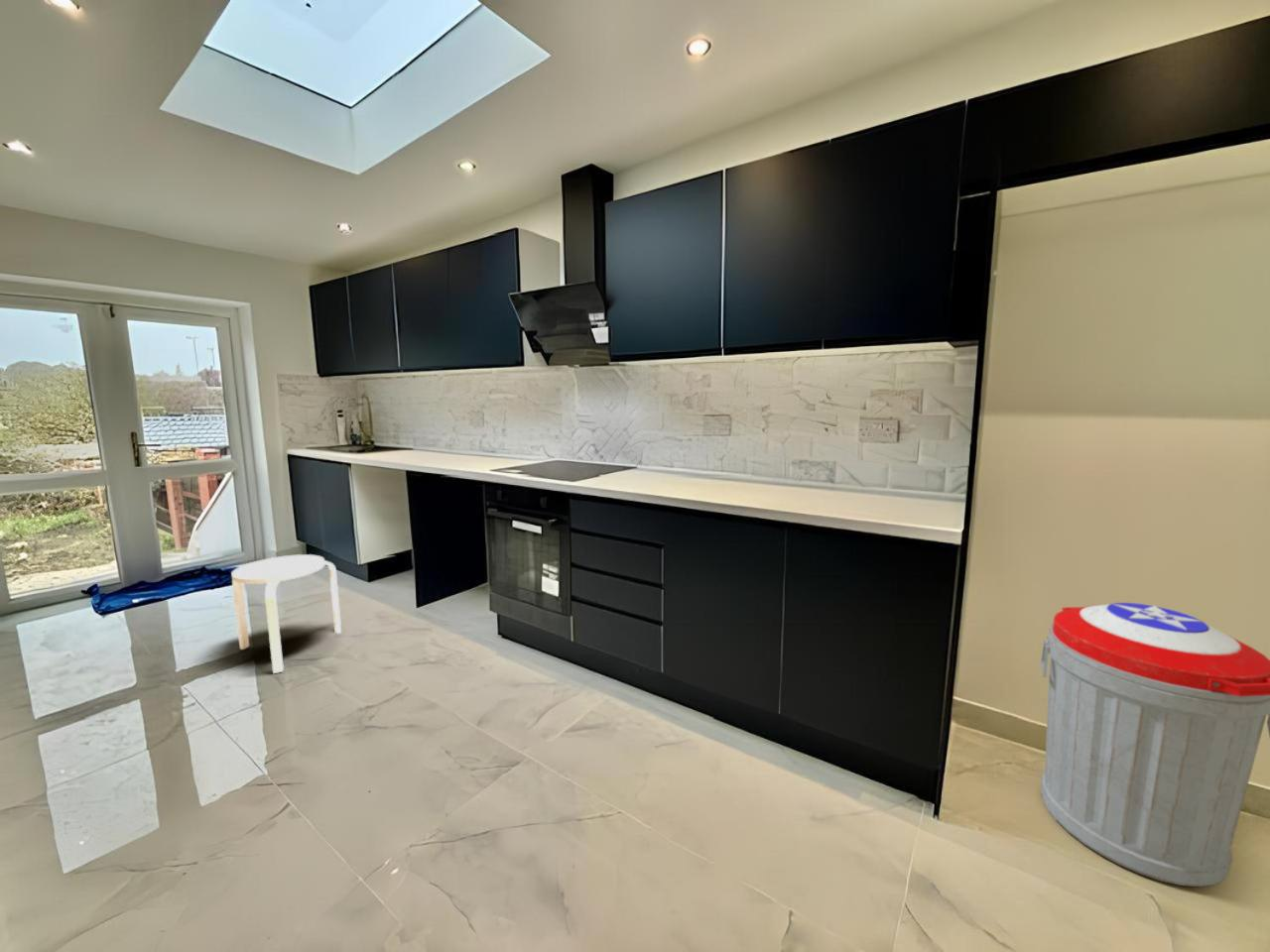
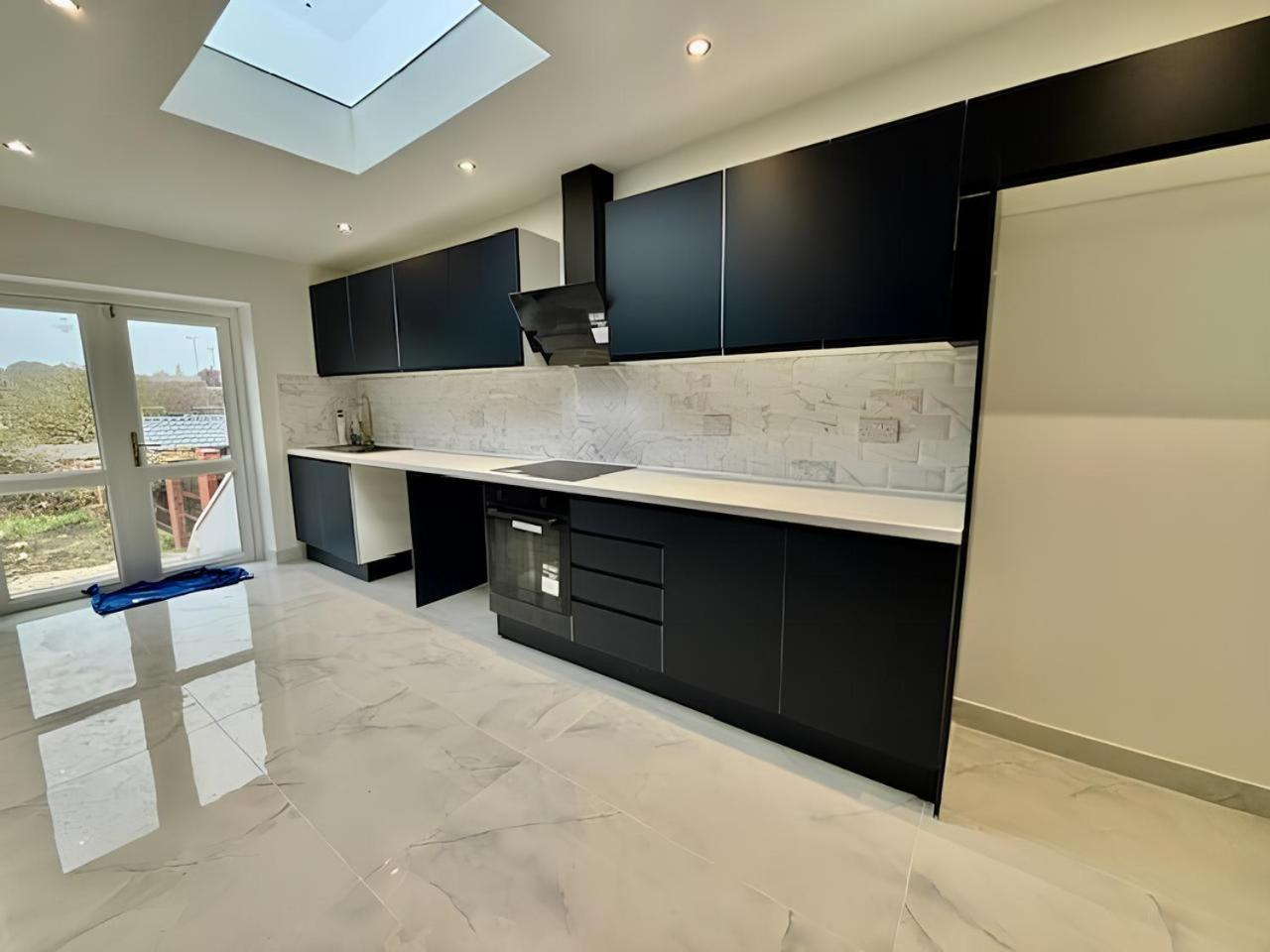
- stool [230,553,342,674]
- trash can [1040,602,1270,888]
